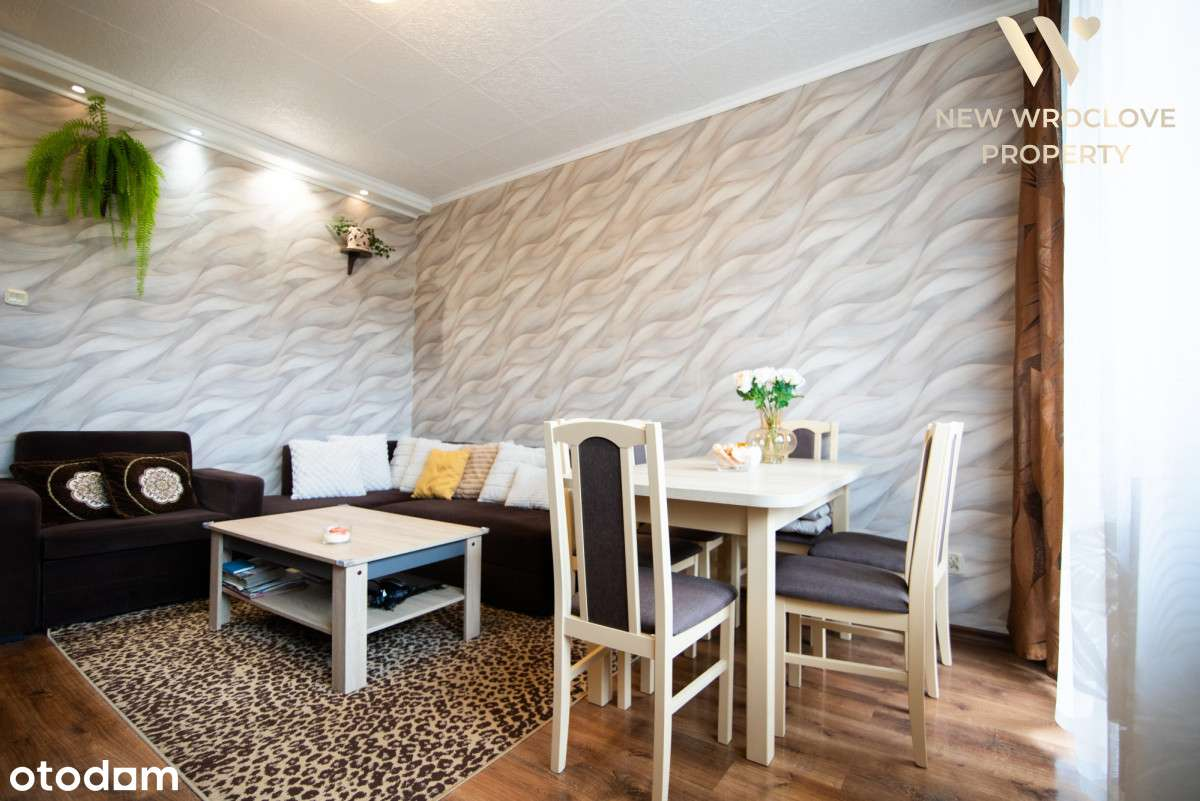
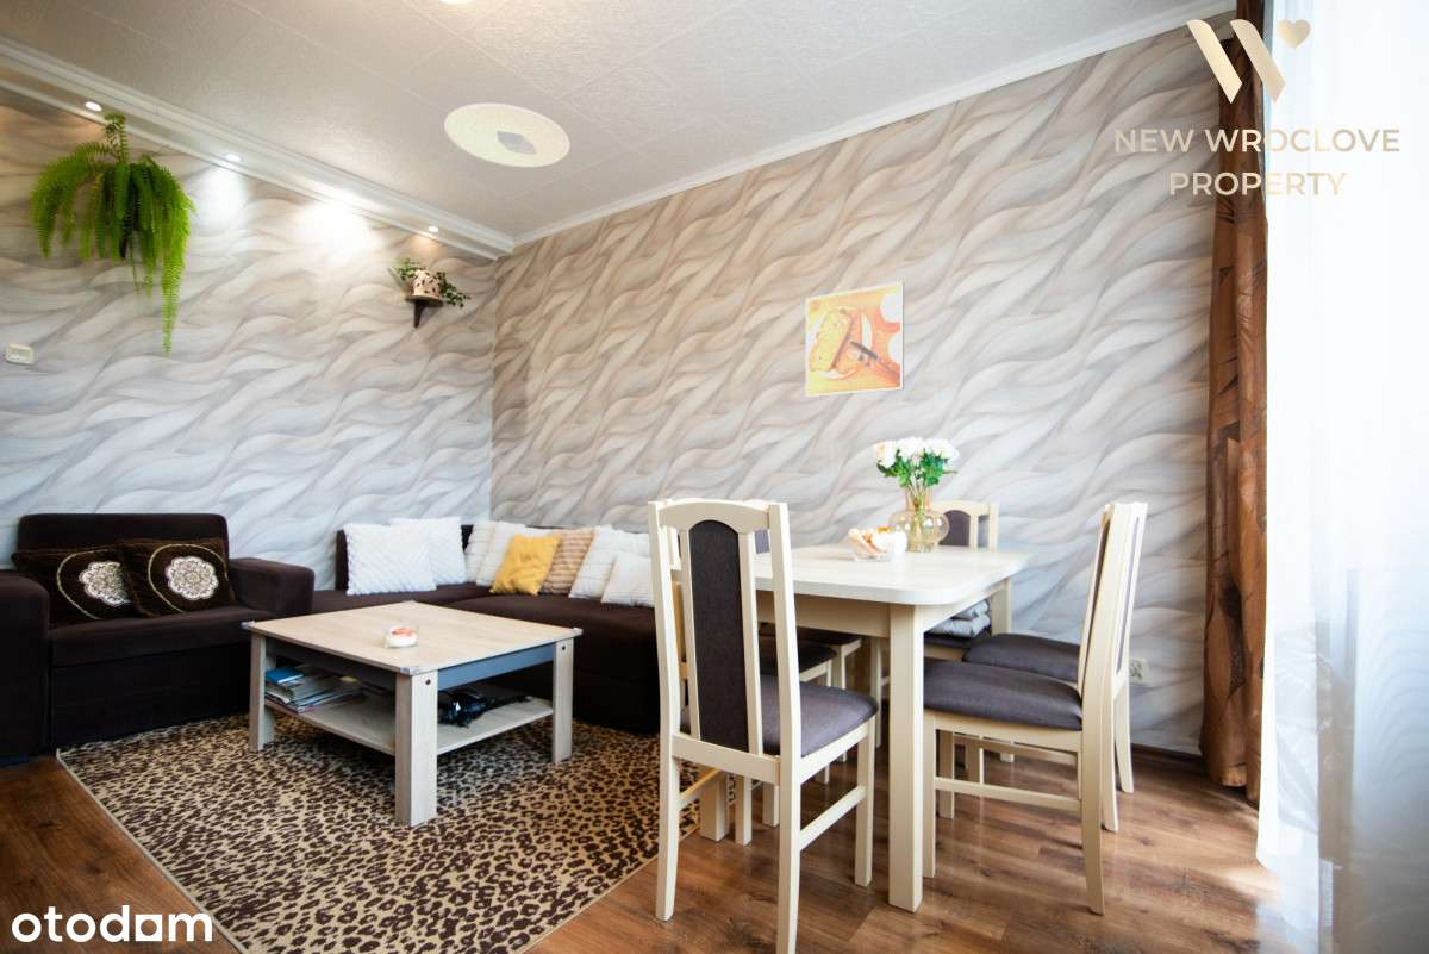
+ ceiling light [443,102,572,168]
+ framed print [805,280,905,398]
